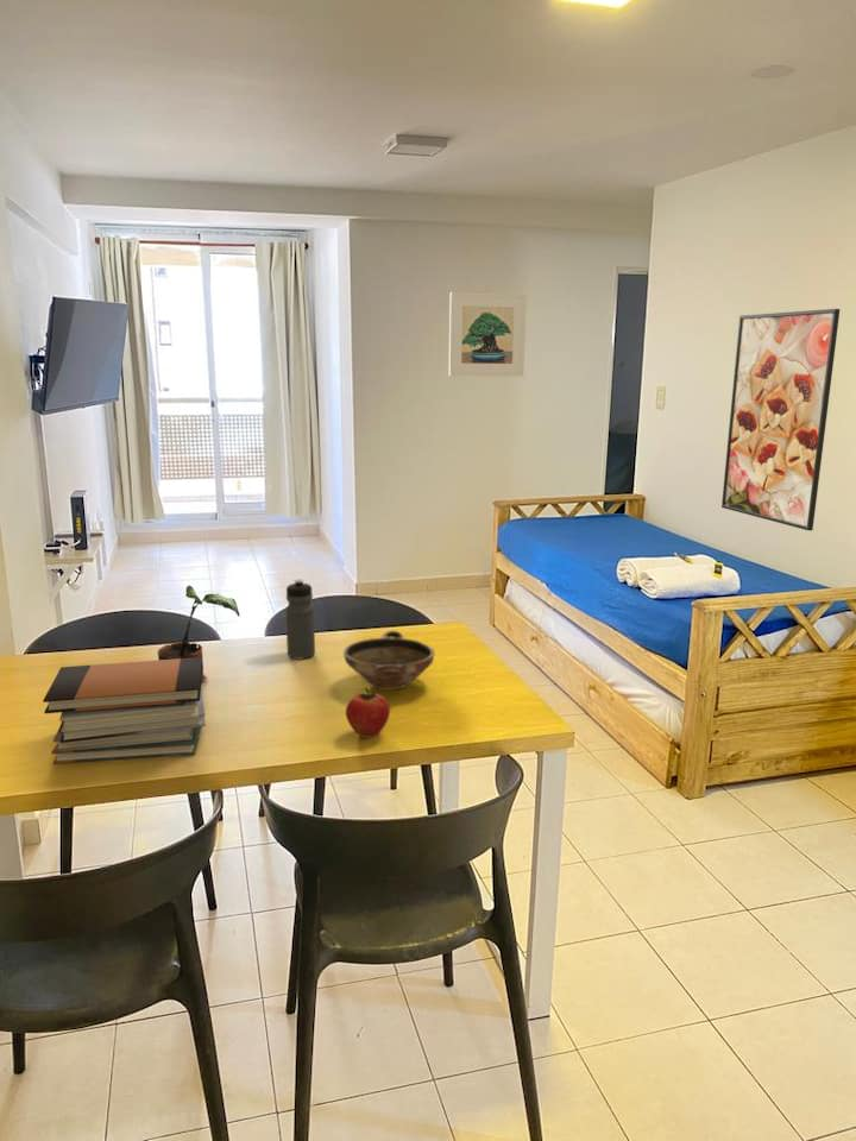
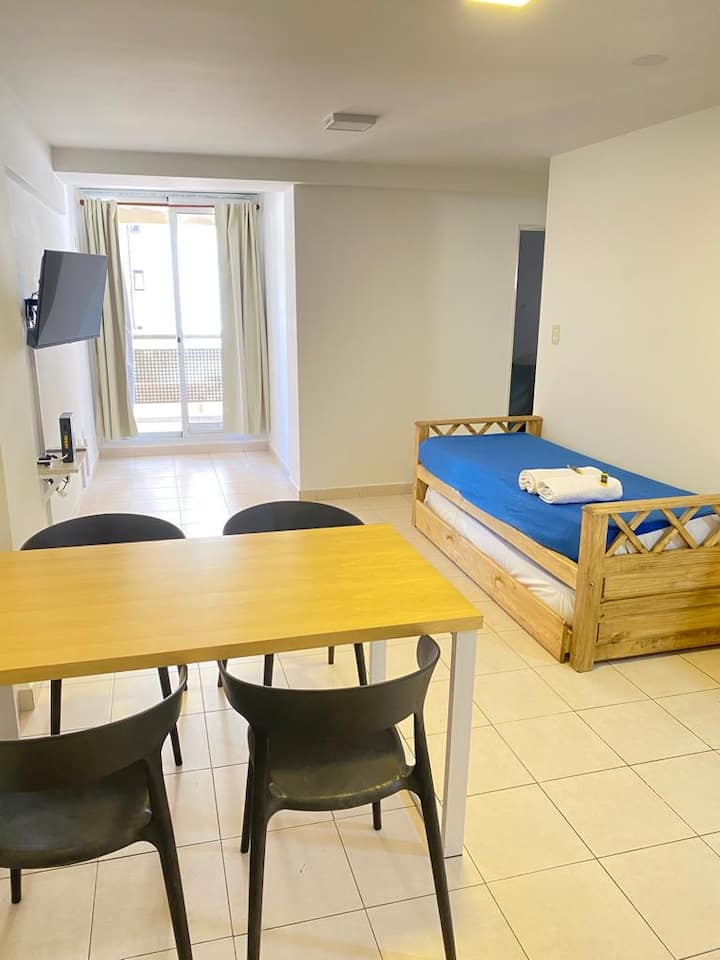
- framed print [720,308,841,532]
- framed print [448,291,528,378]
- bowl [342,630,435,691]
- water bottle [284,579,316,660]
- apple [345,687,391,739]
- potted plant [156,585,241,681]
- book stack [42,656,207,765]
